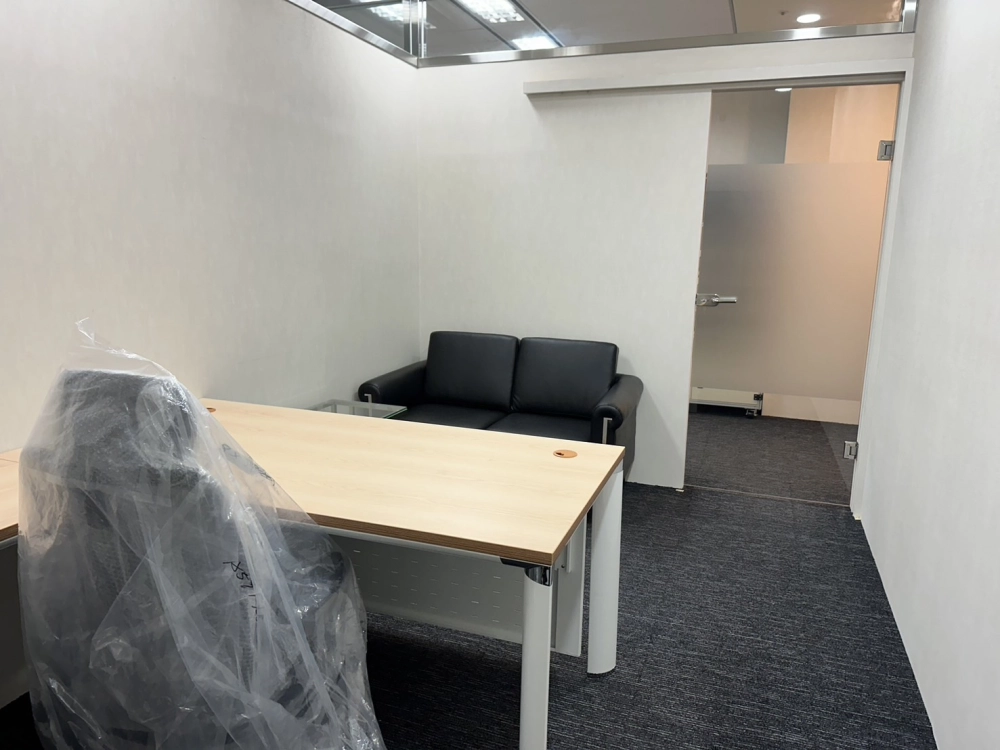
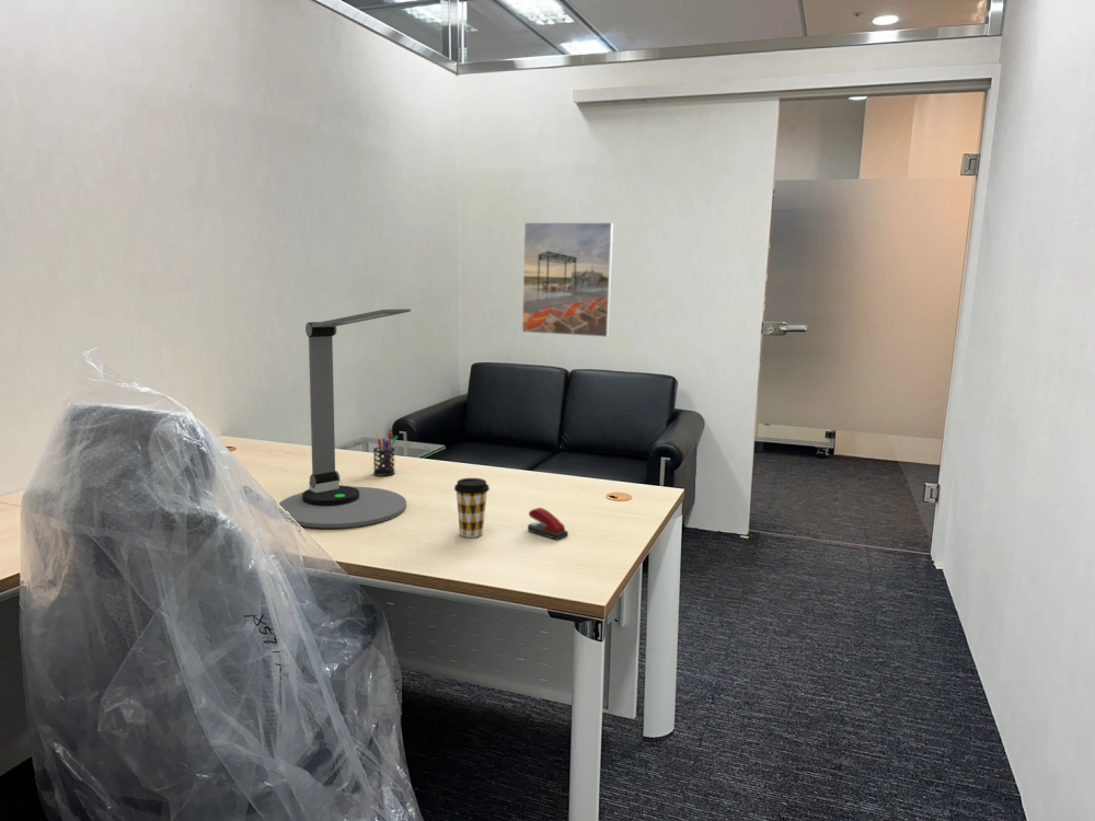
+ stapler [527,507,569,541]
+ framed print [521,221,614,338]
+ desk lamp [278,308,412,529]
+ pen holder [372,431,399,477]
+ coffee cup [453,477,491,539]
